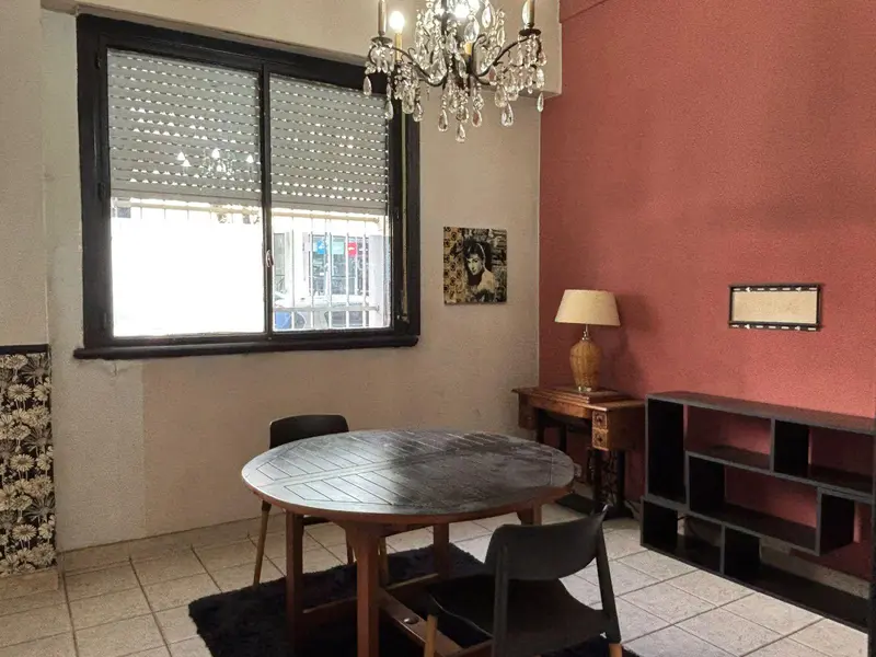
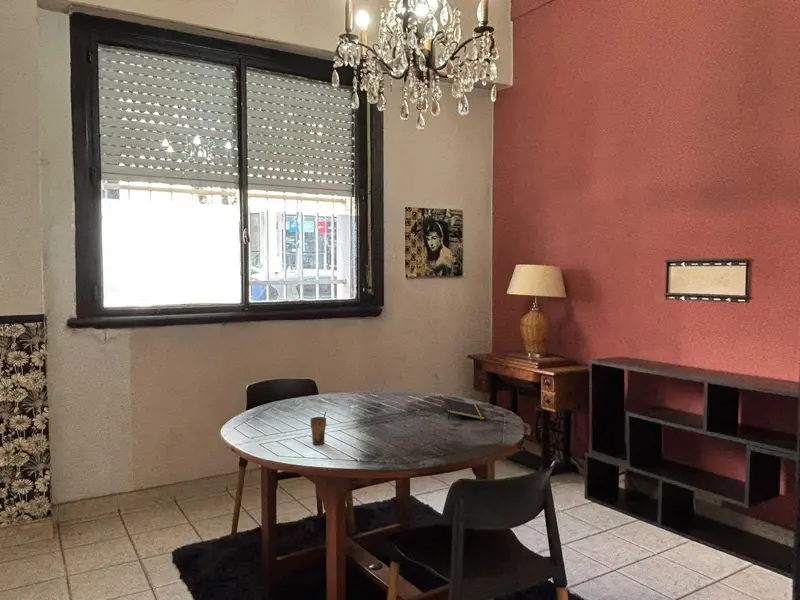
+ notepad [443,398,486,421]
+ cup [309,411,327,446]
